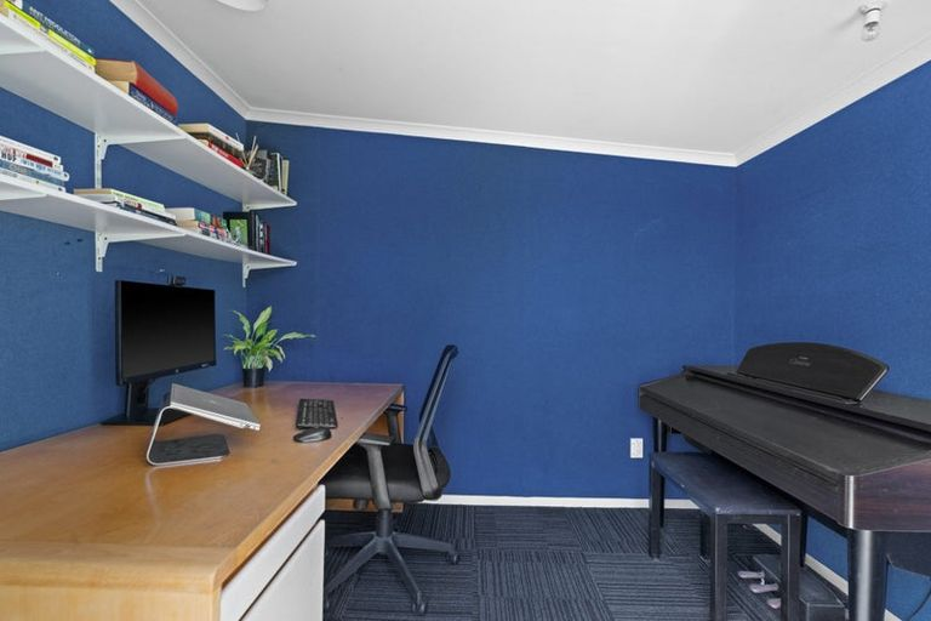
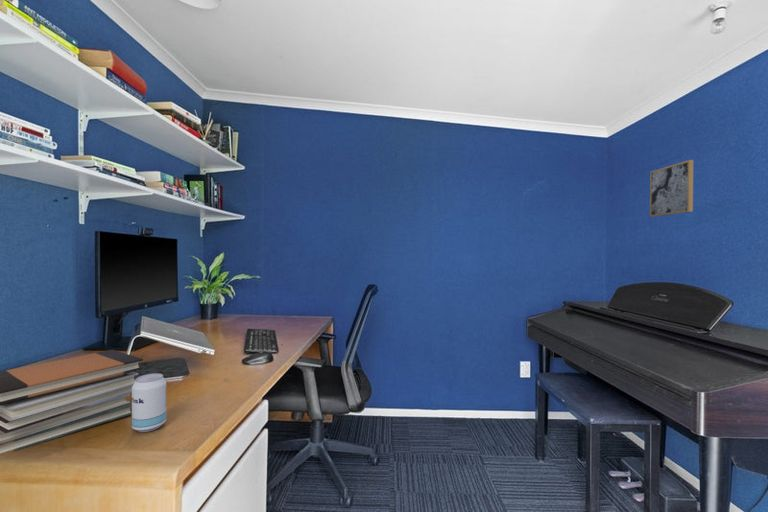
+ beverage can [131,373,167,433]
+ wall art [649,159,694,218]
+ book stack [0,349,144,456]
